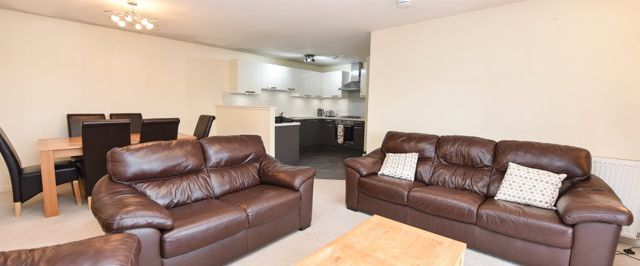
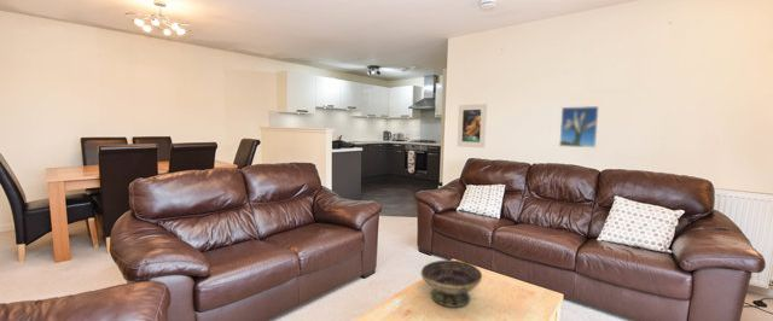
+ decorative bowl [420,259,483,309]
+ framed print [558,105,600,148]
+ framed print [457,103,488,148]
